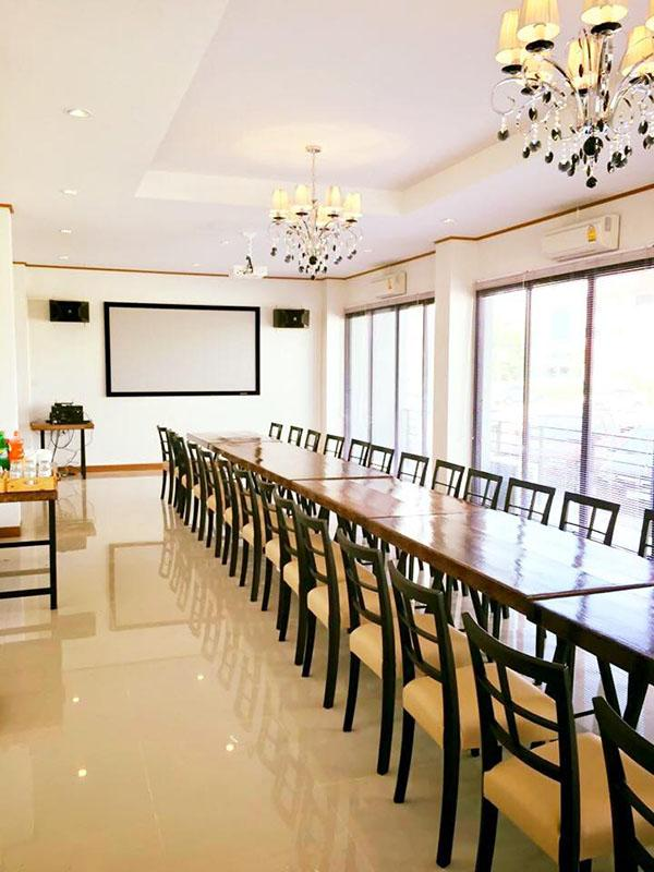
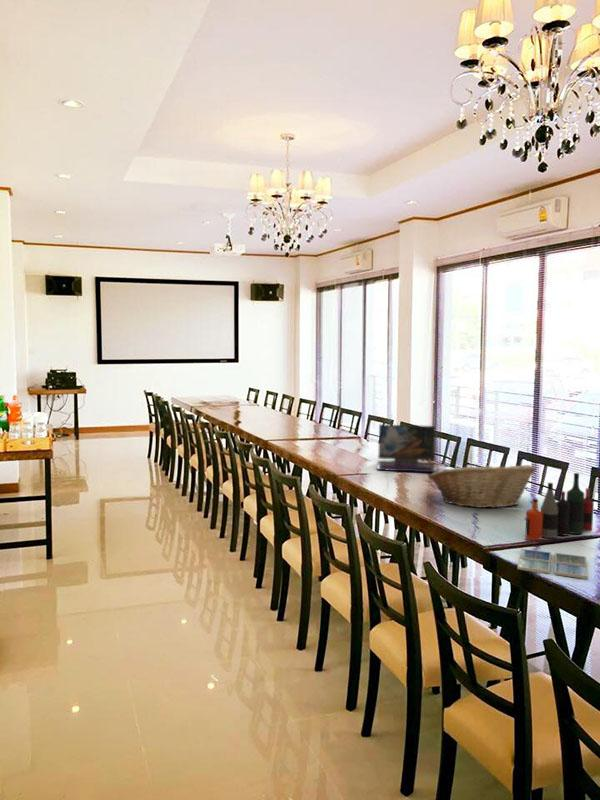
+ fruit basket [428,462,538,509]
+ laptop [376,423,438,473]
+ bottle collection [524,472,594,541]
+ drink coaster [516,548,589,580]
